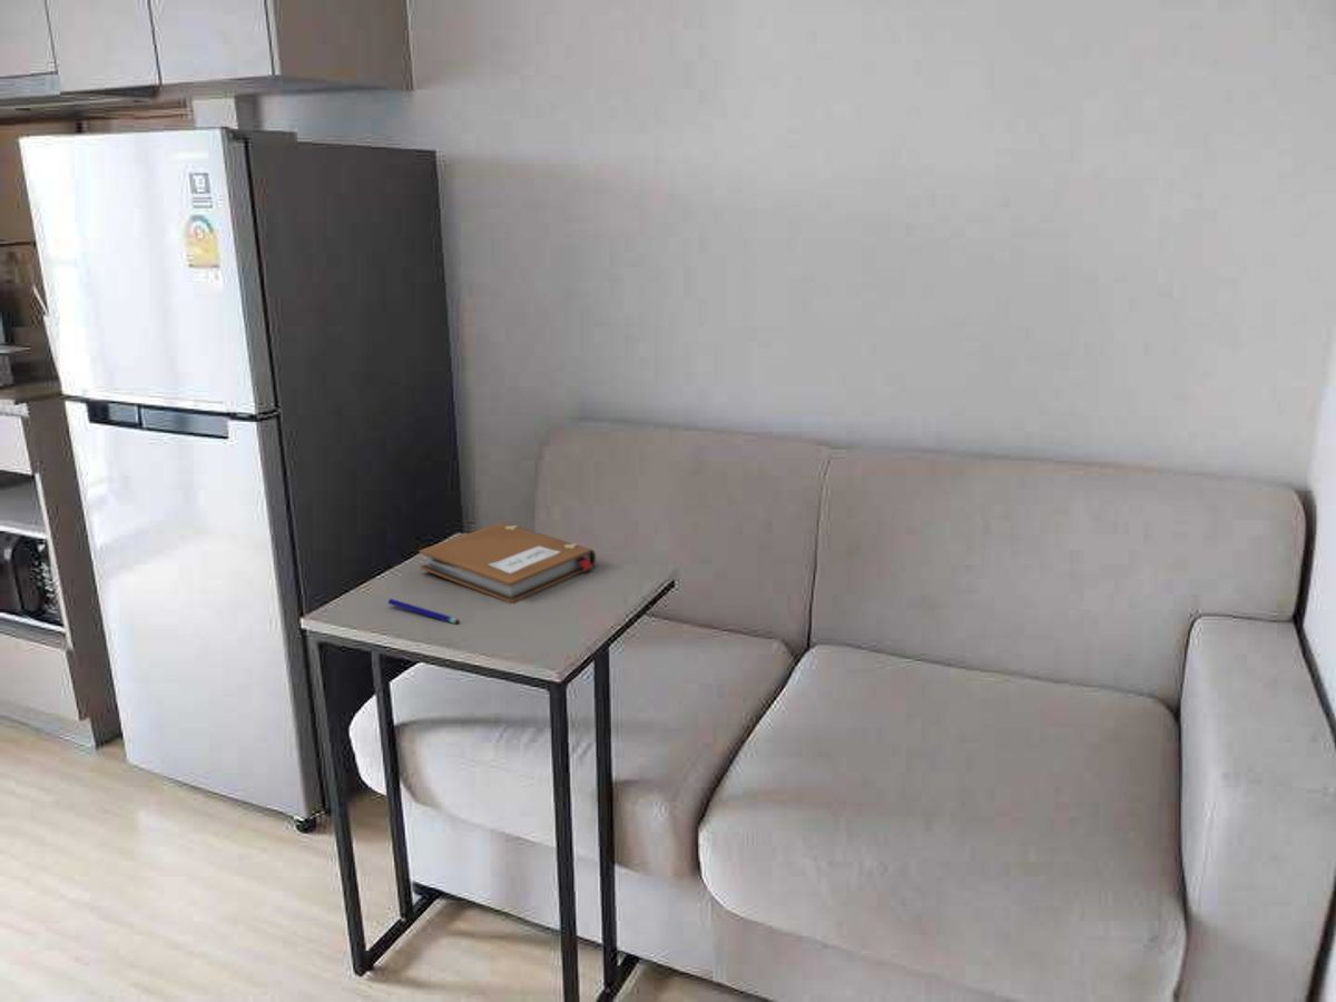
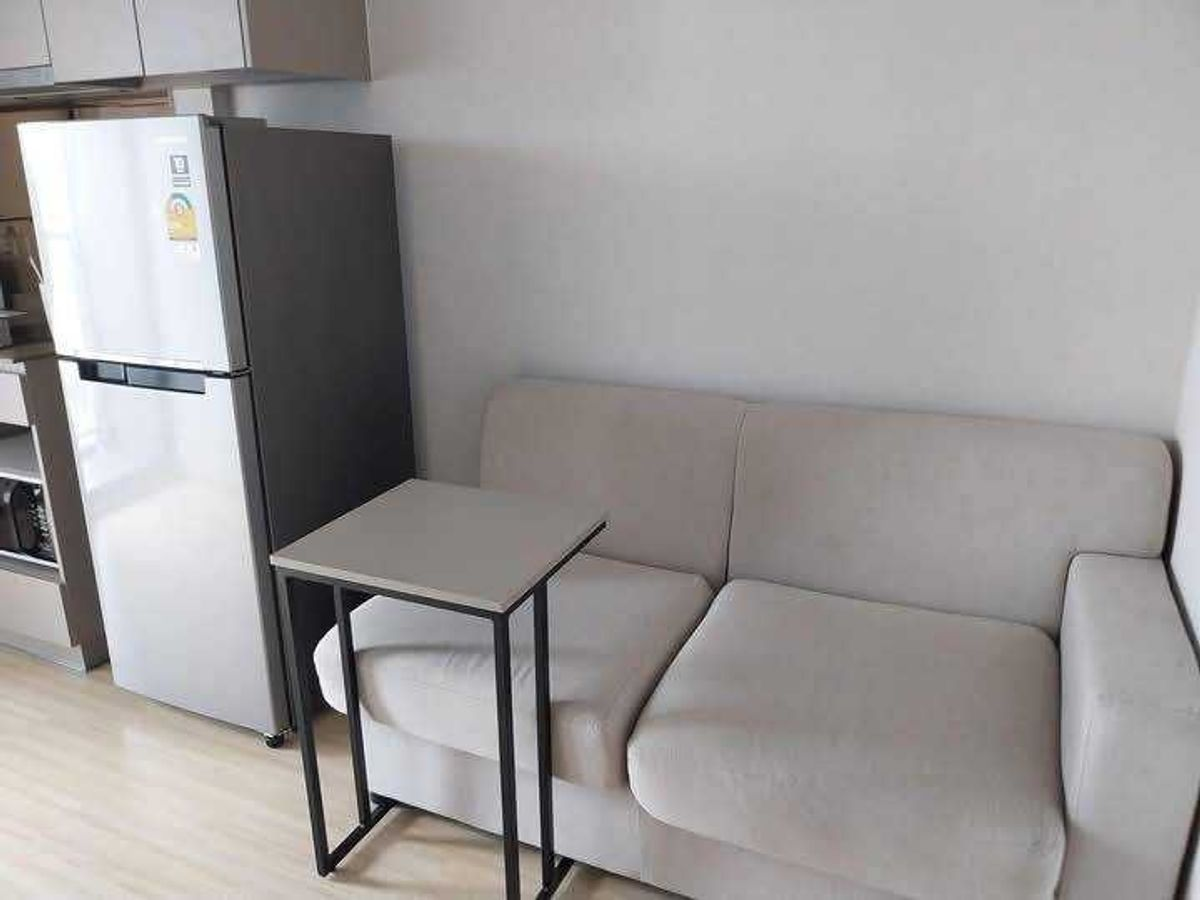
- notebook [418,521,597,603]
- pen [387,598,461,626]
